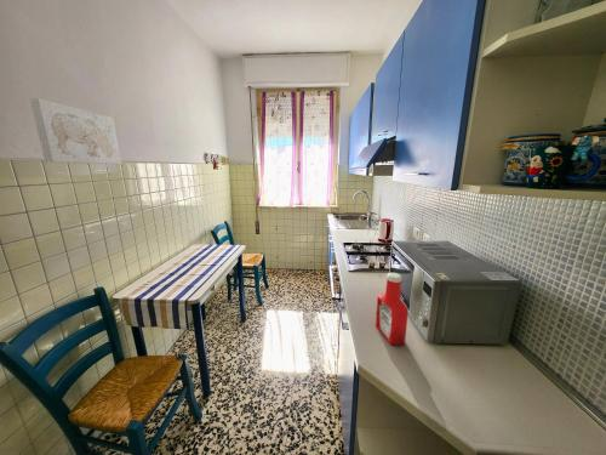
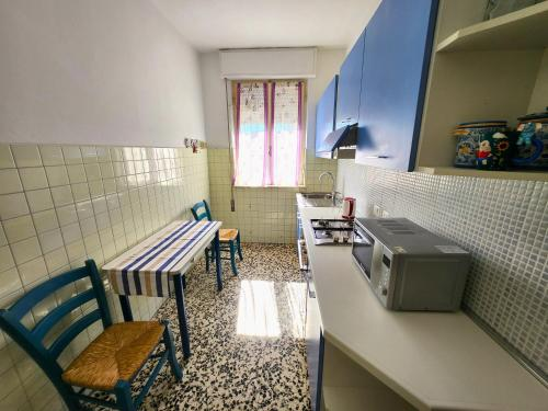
- soap bottle [375,272,410,347]
- wall art [29,97,122,165]
